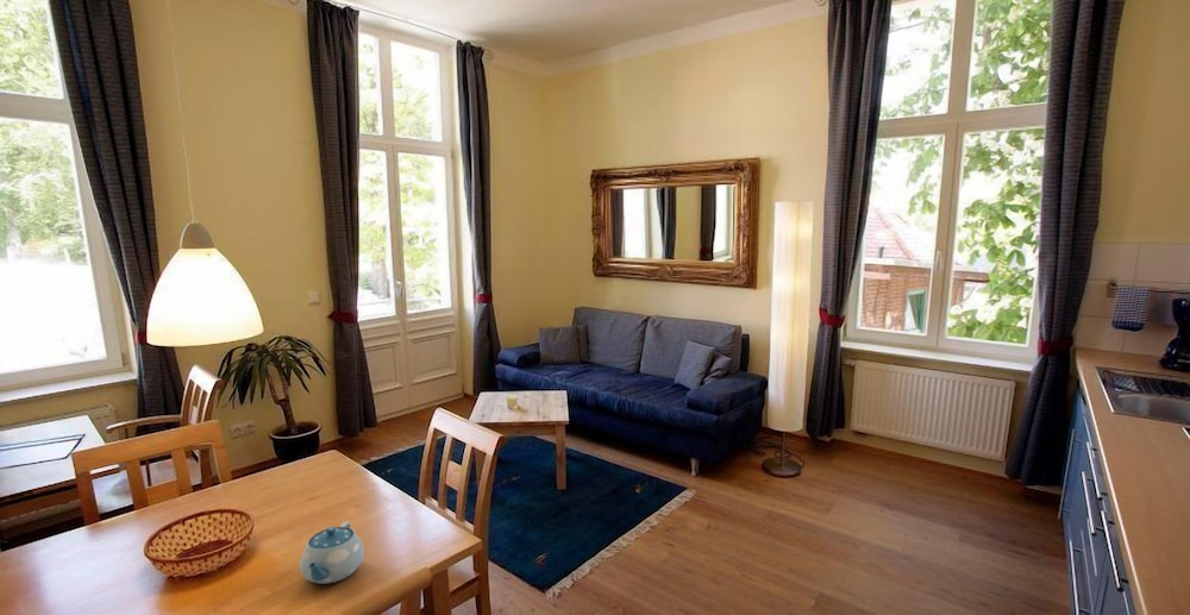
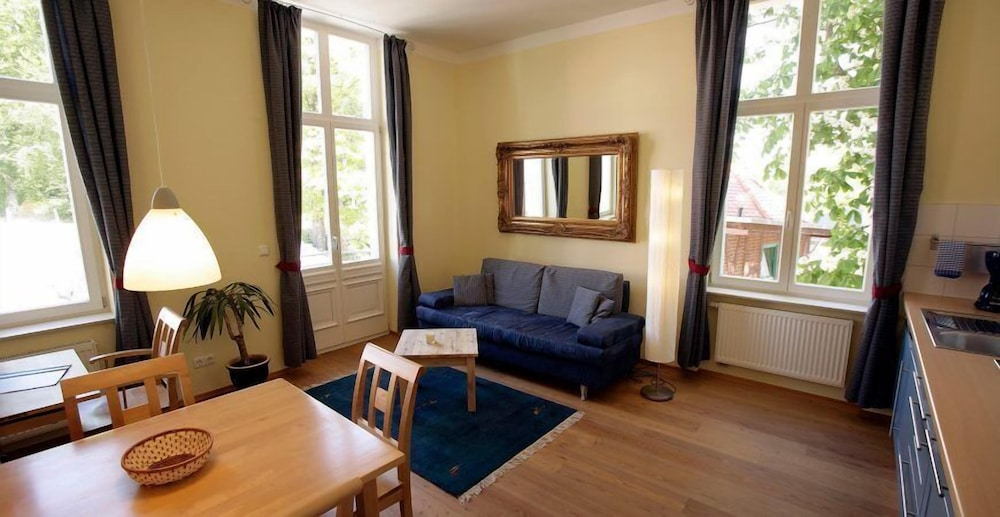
- chinaware [299,521,367,585]
